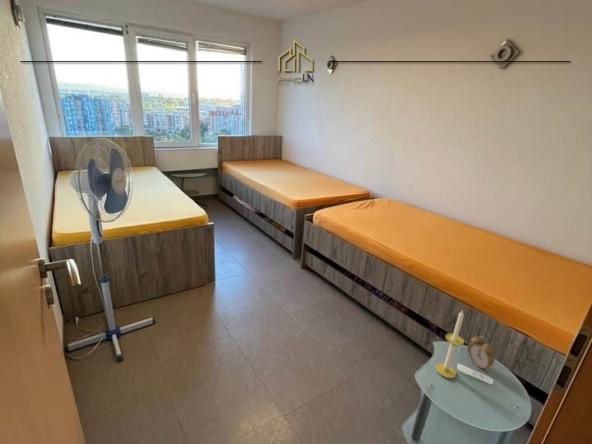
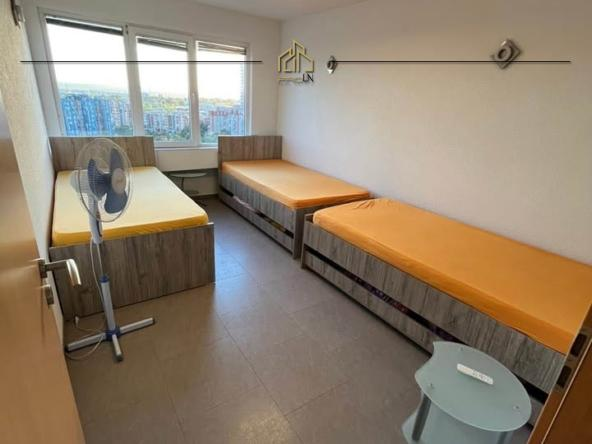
- alarm clock [467,335,495,371]
- candle [435,309,465,379]
